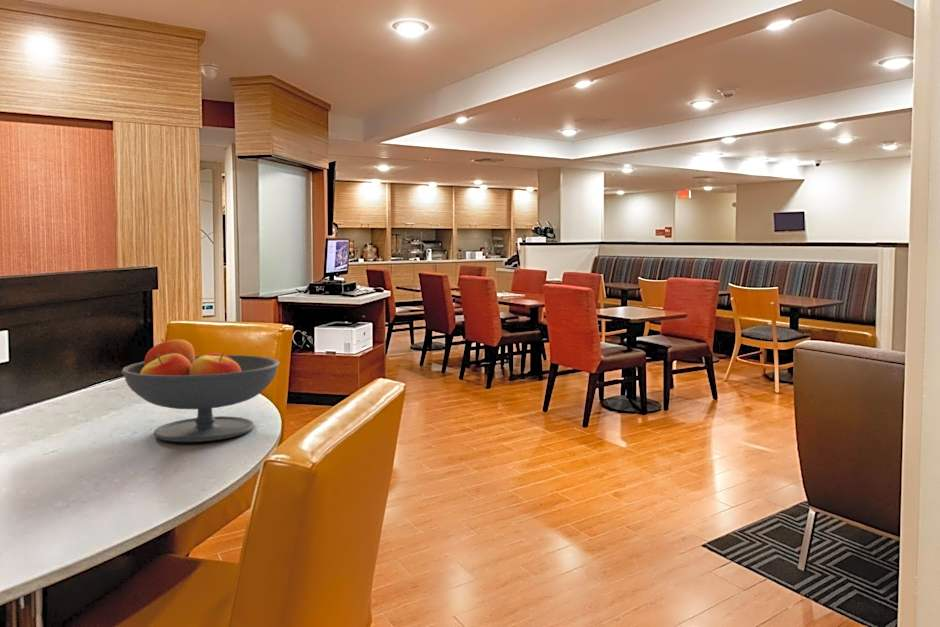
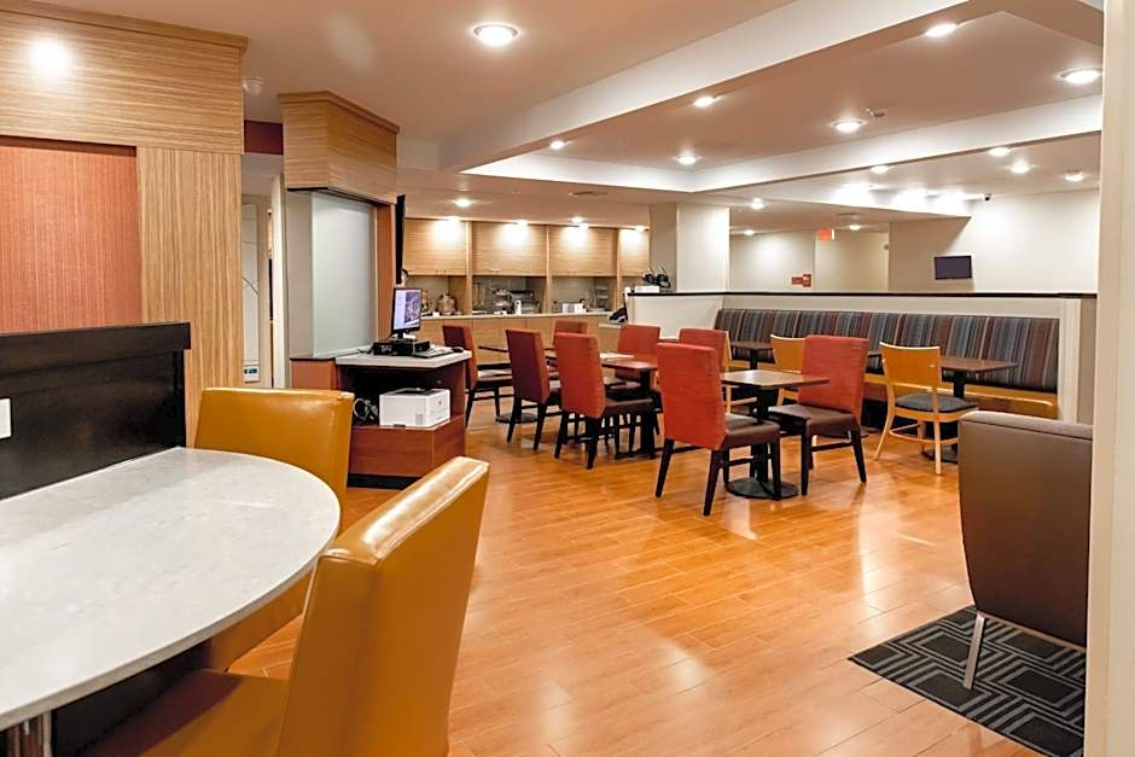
- fruit bowl [120,338,281,443]
